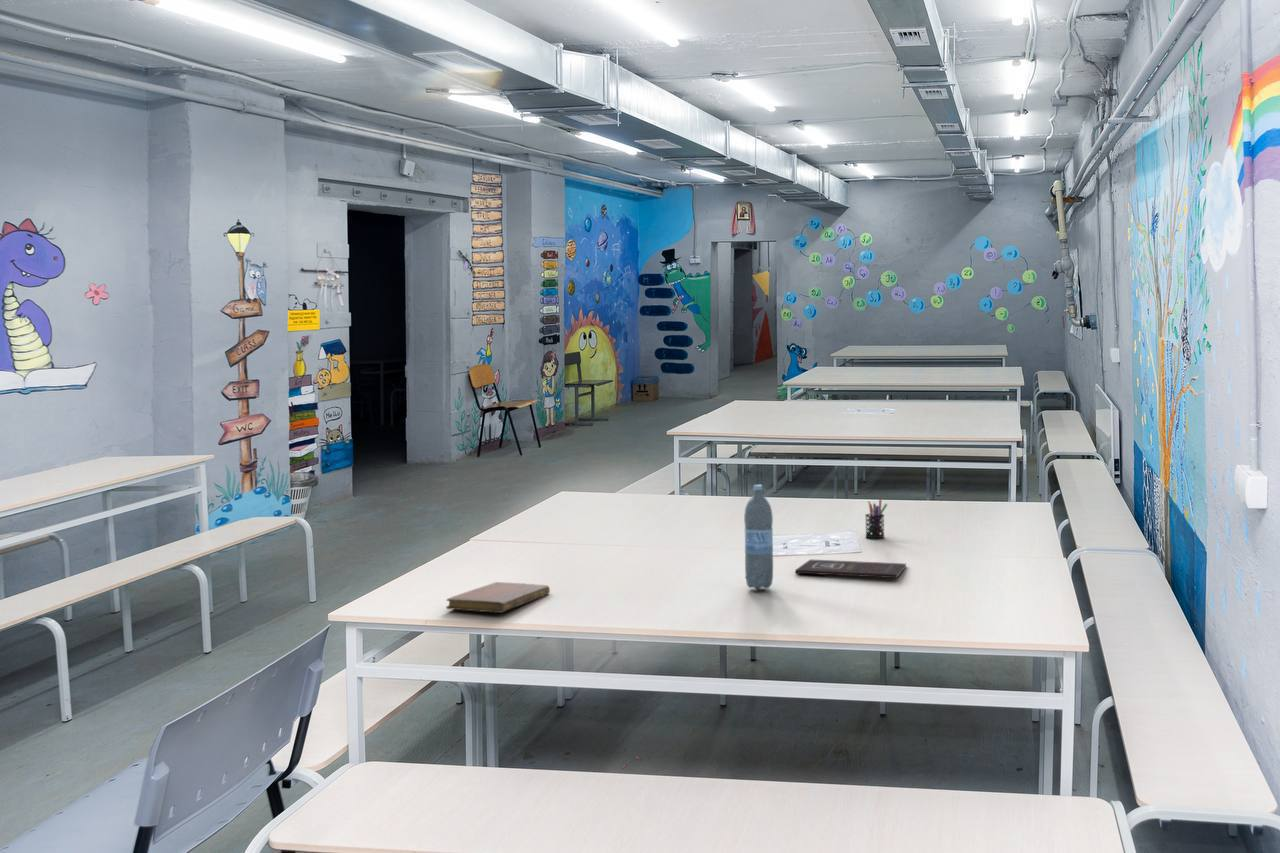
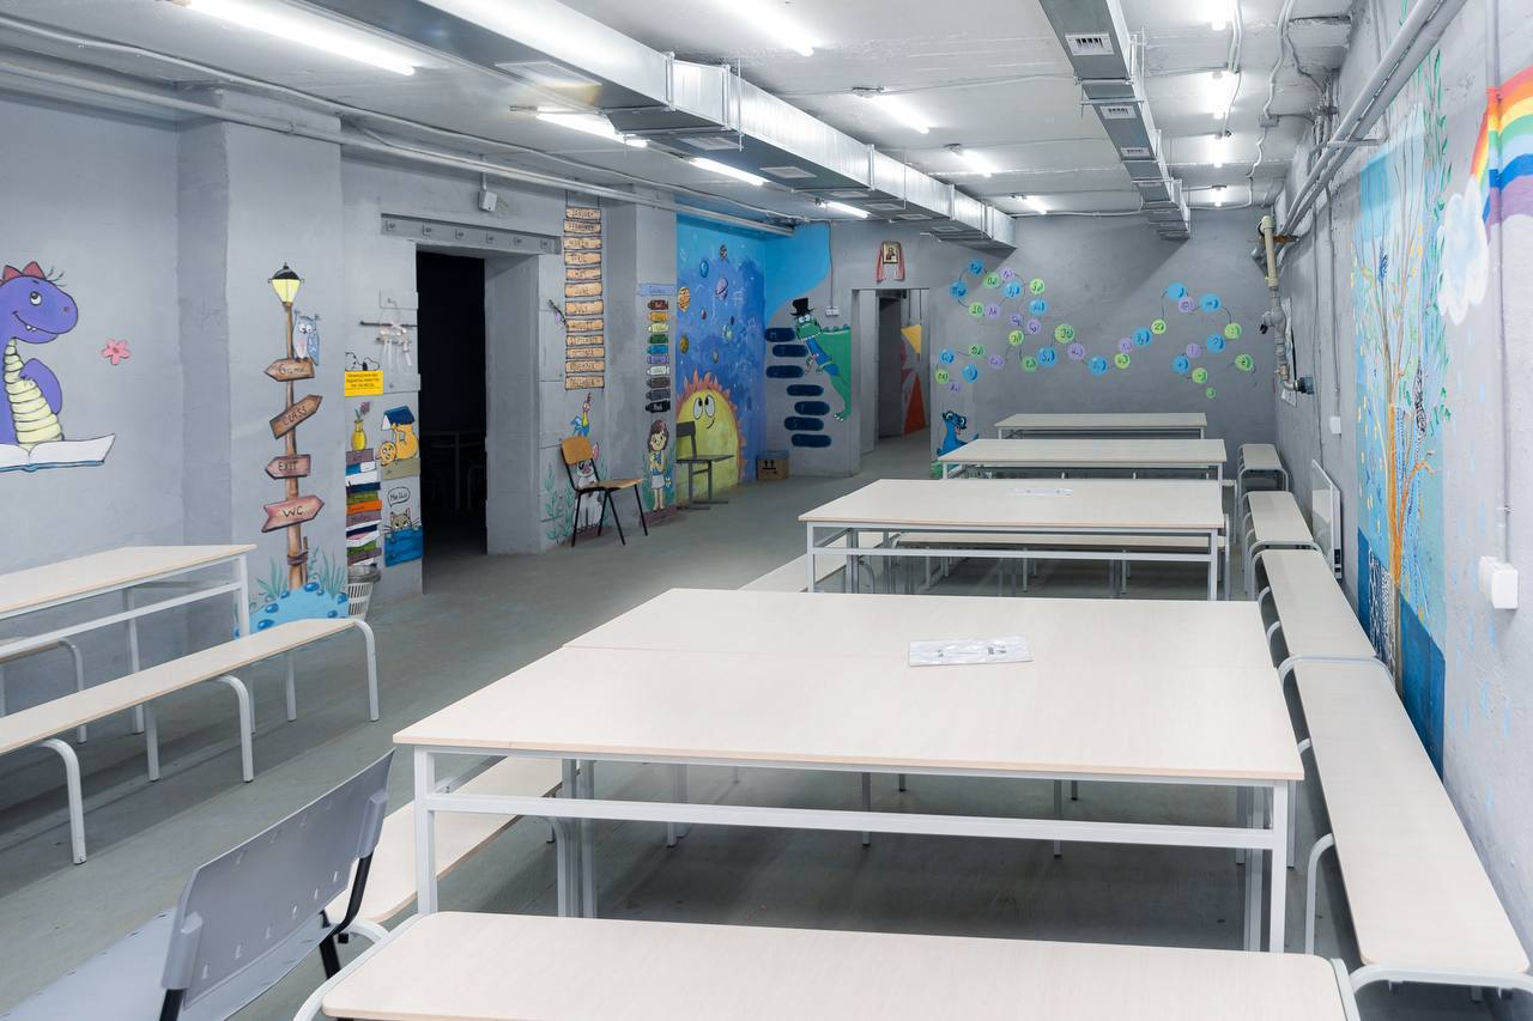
- book [794,558,907,579]
- water bottle [743,484,774,590]
- notebook [445,581,551,614]
- pen holder [864,498,888,539]
